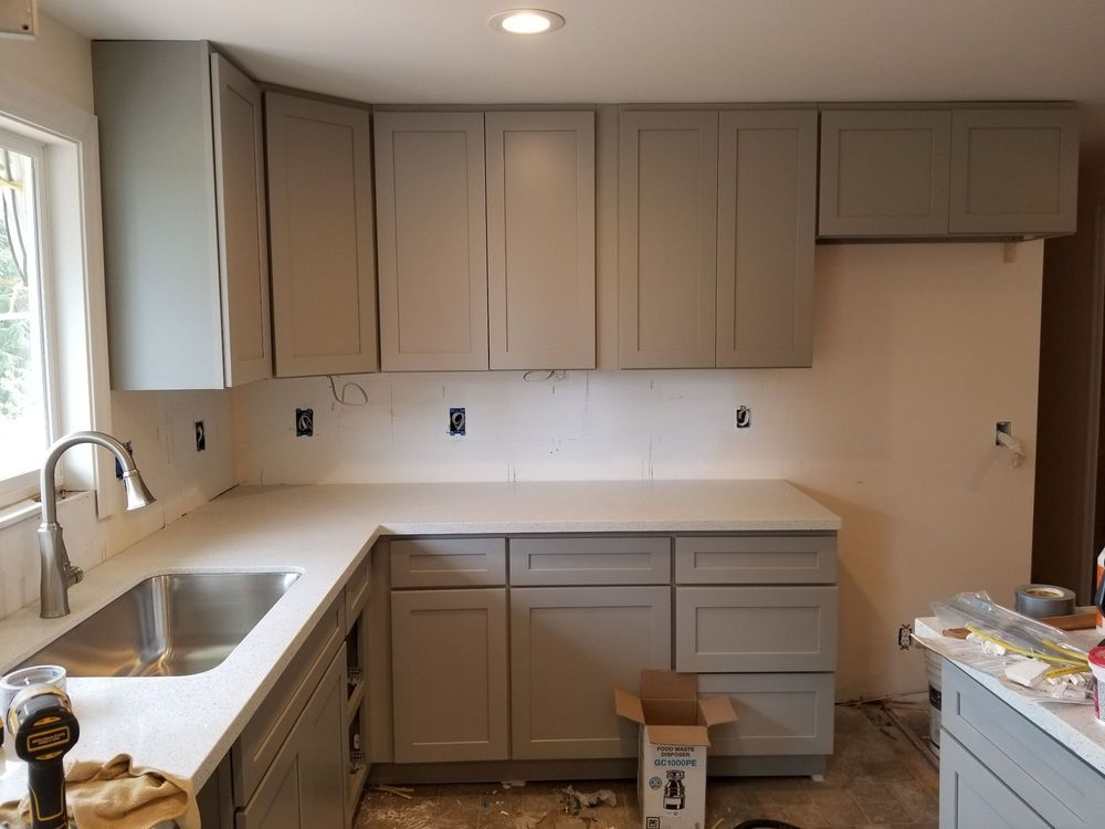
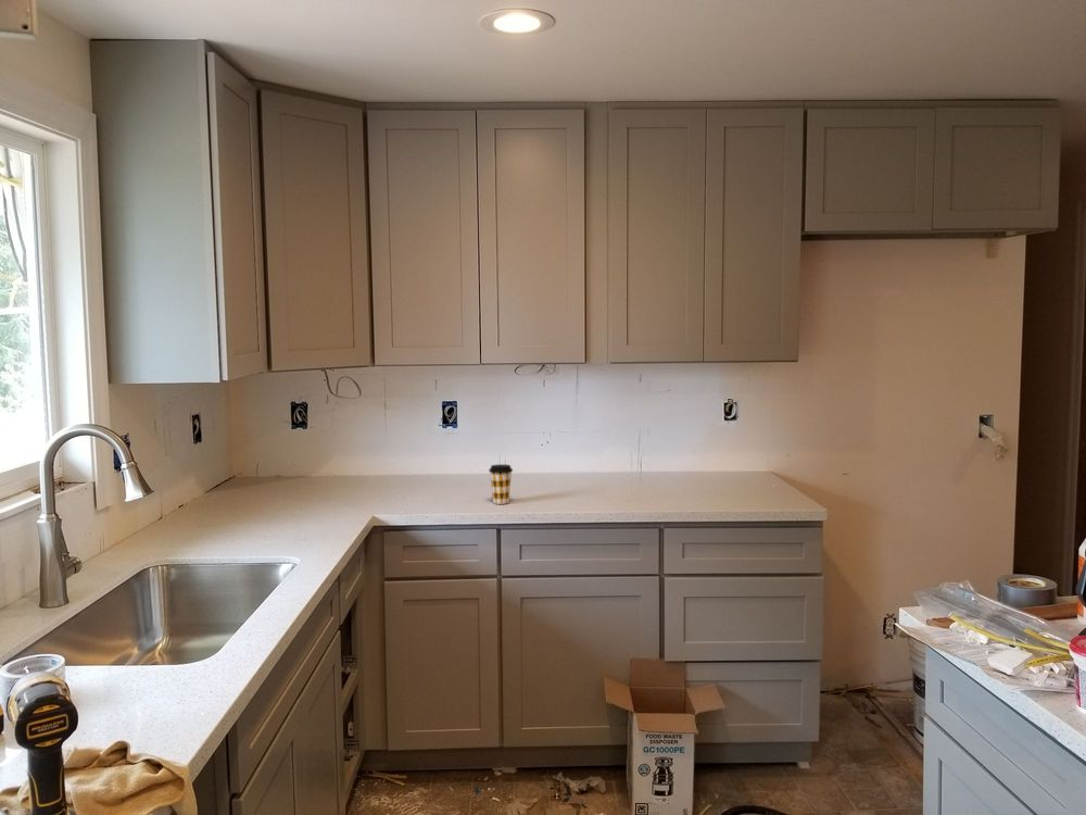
+ coffee cup [488,463,514,505]
